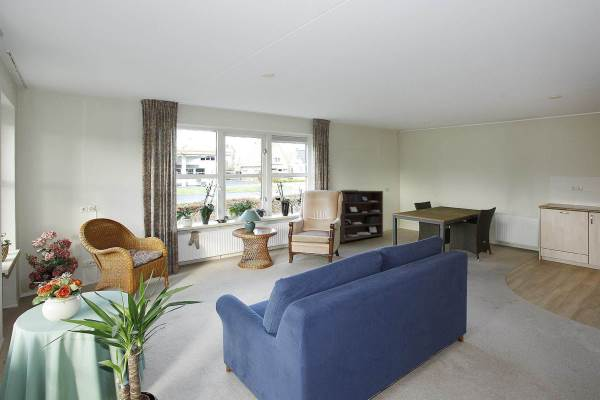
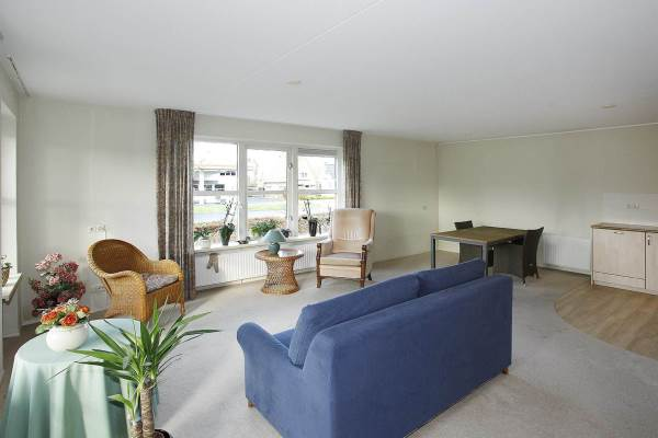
- bookshelf [339,188,384,243]
